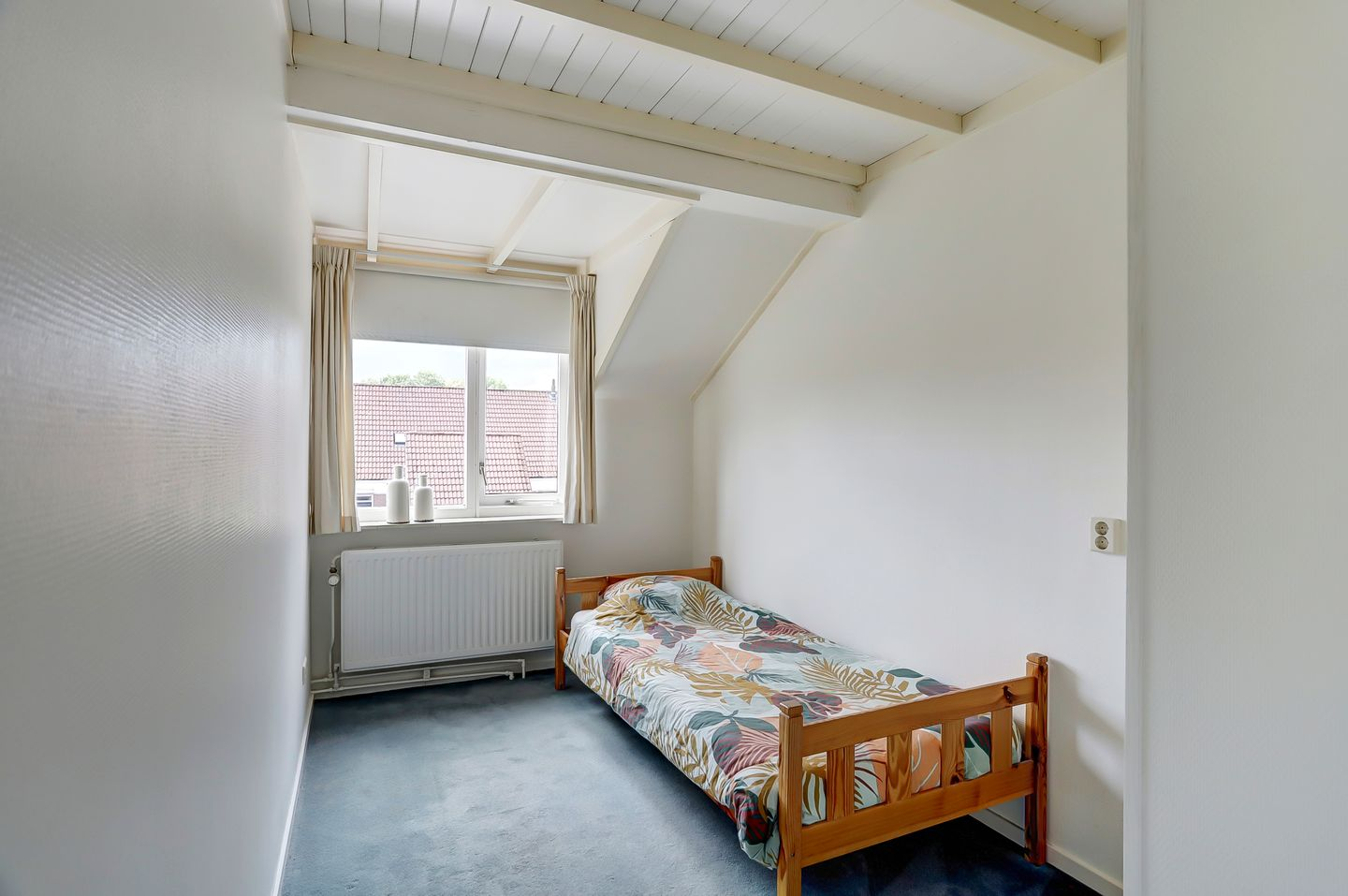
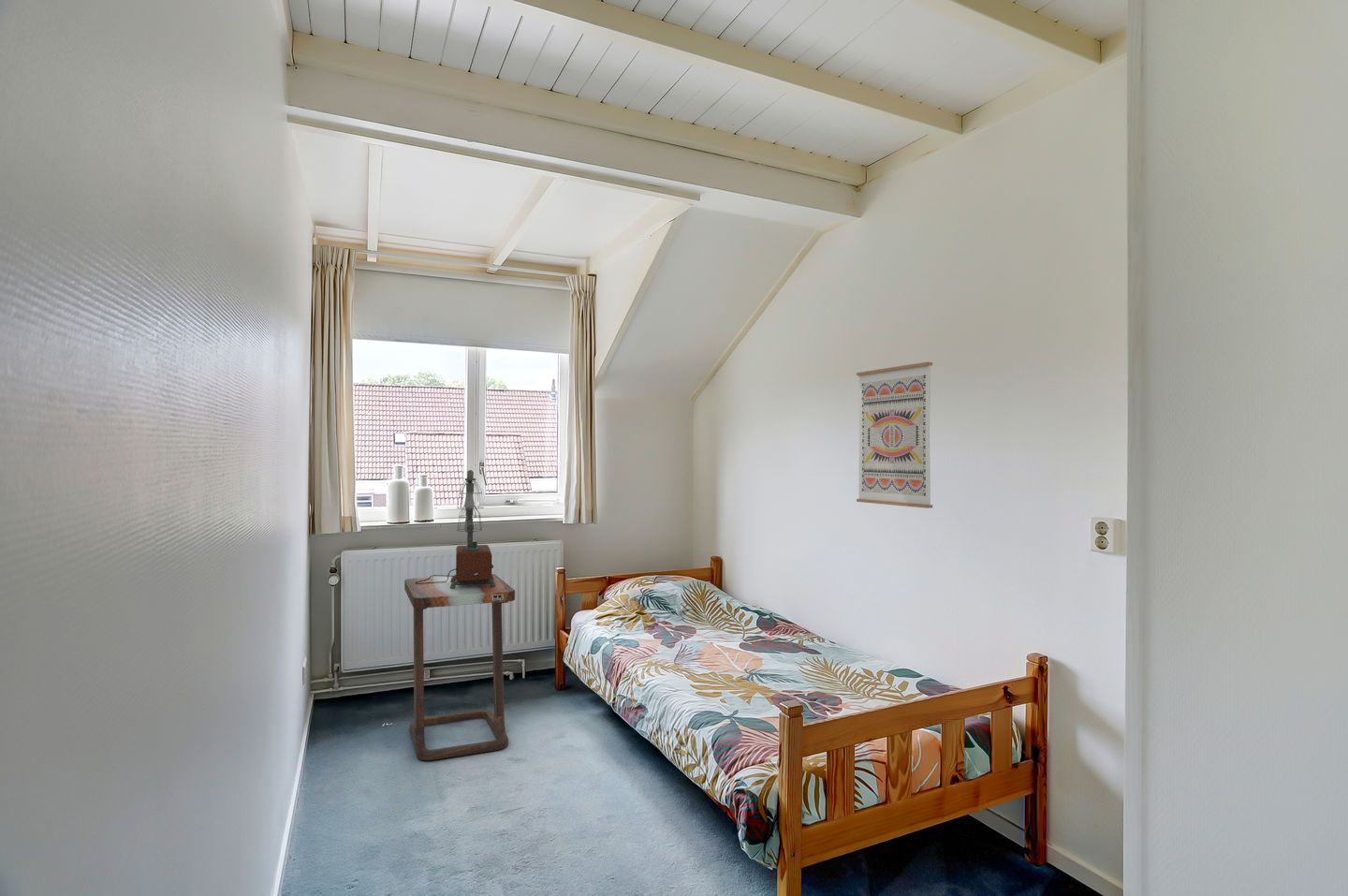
+ wall art [856,361,933,509]
+ table lamp [416,469,495,589]
+ side table [381,573,516,761]
